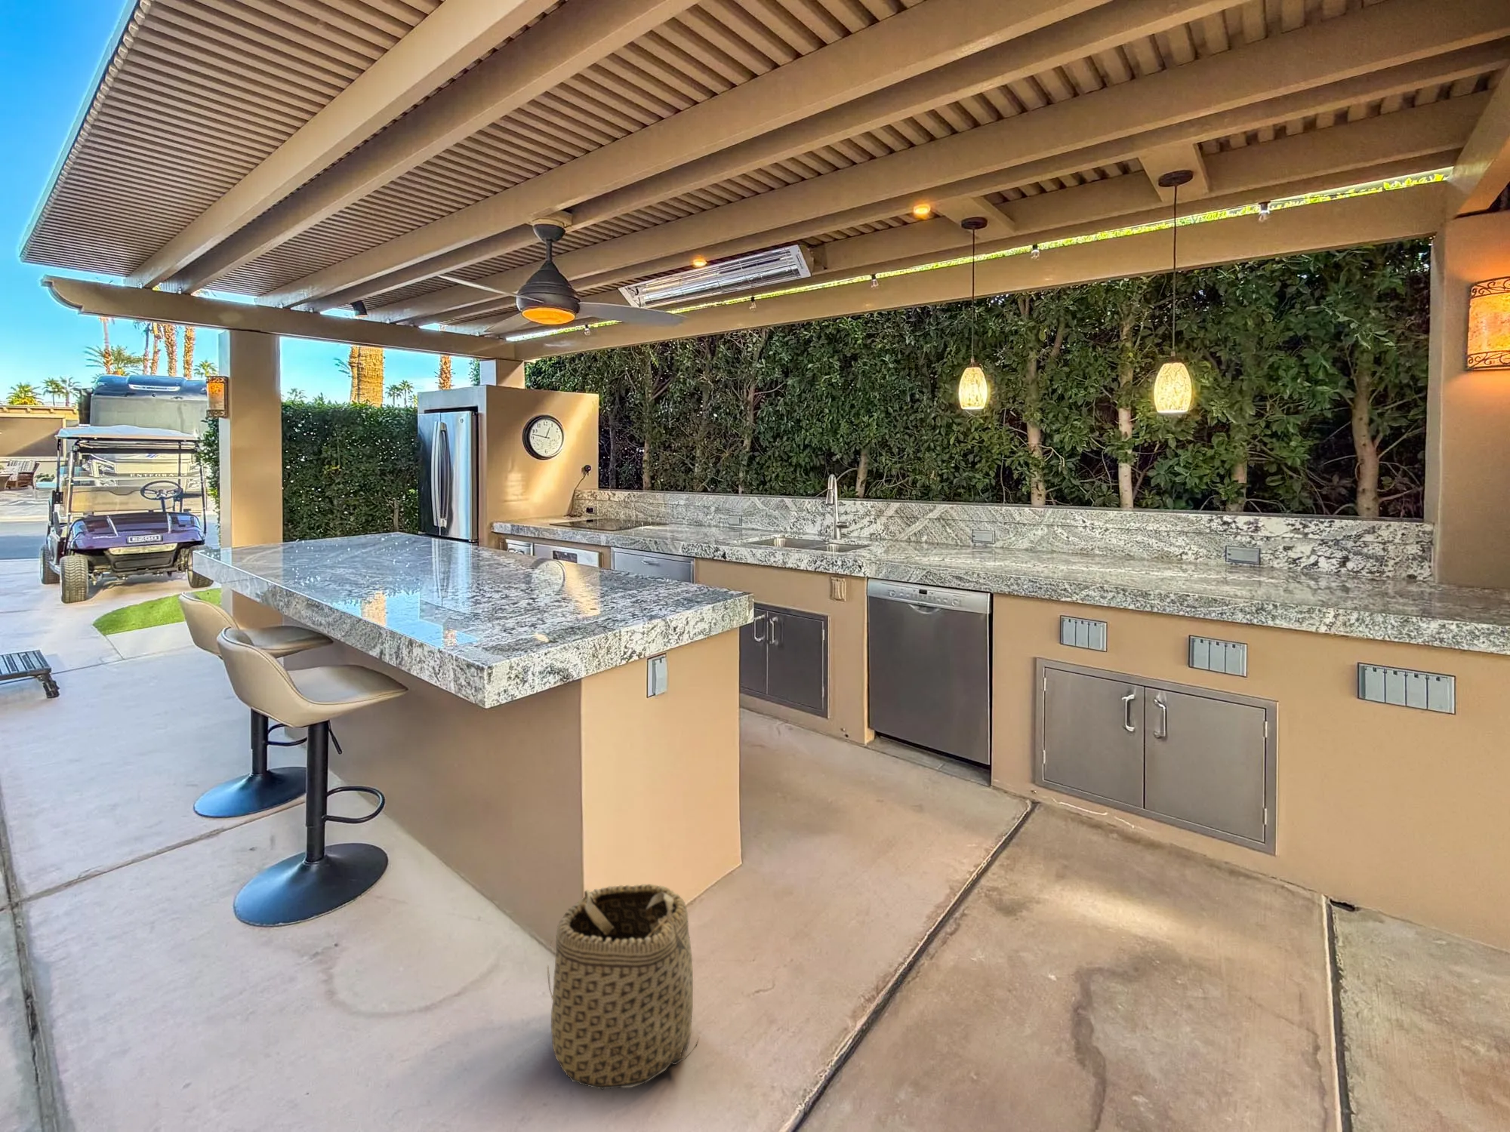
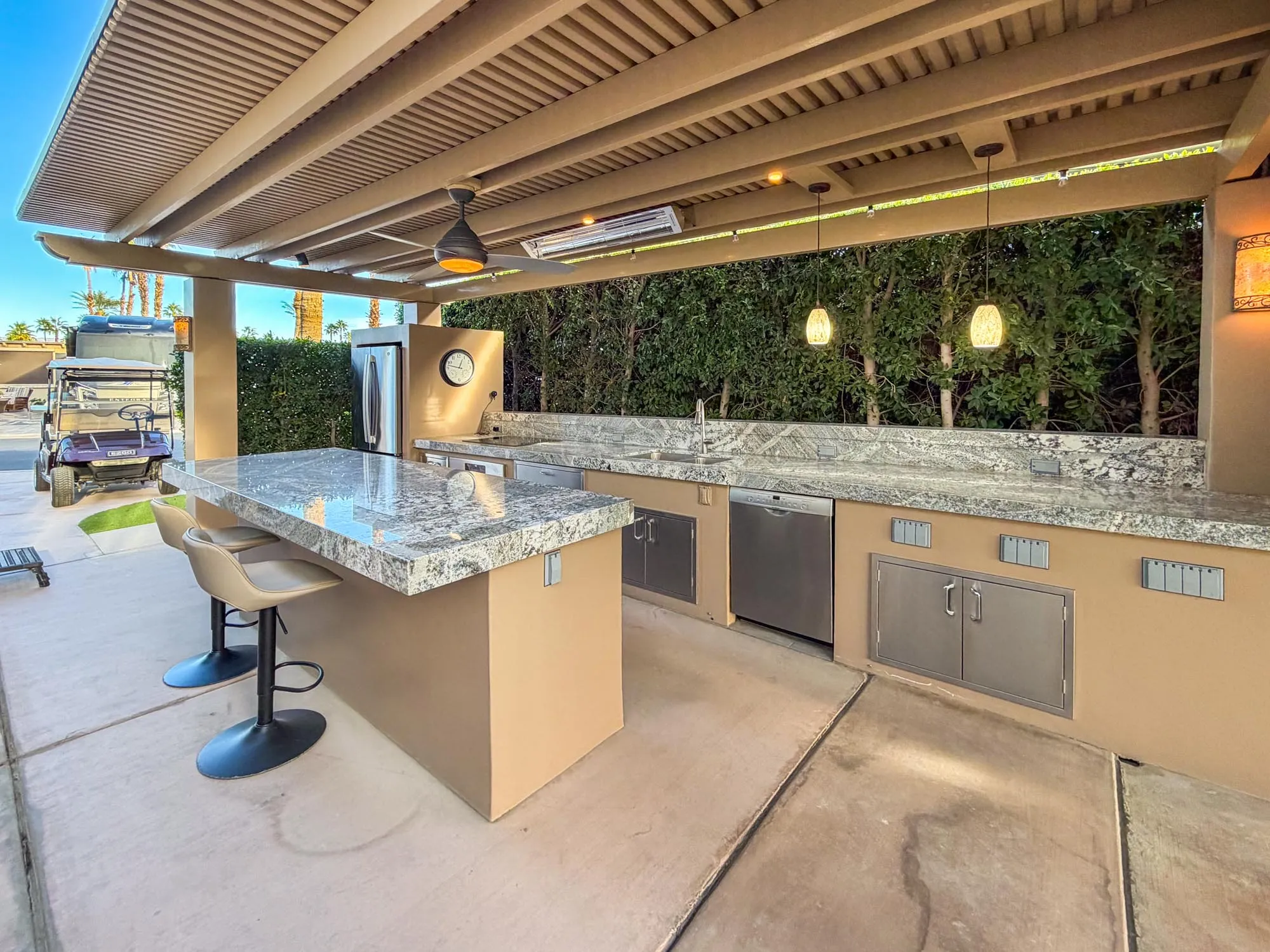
- basket [547,883,700,1092]
